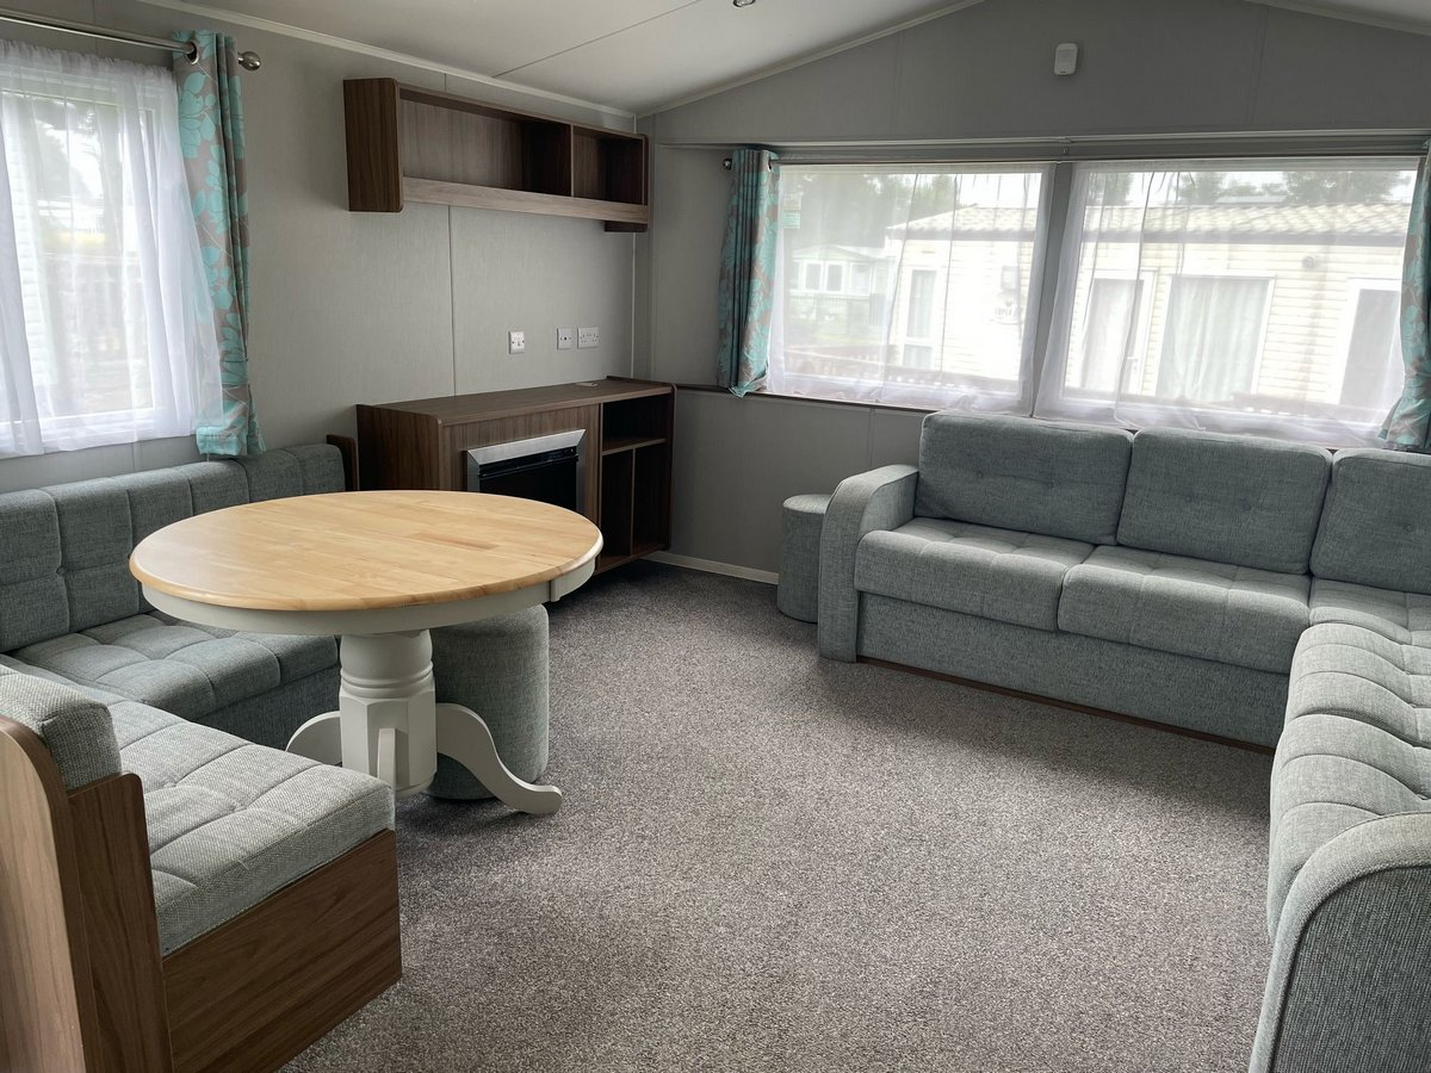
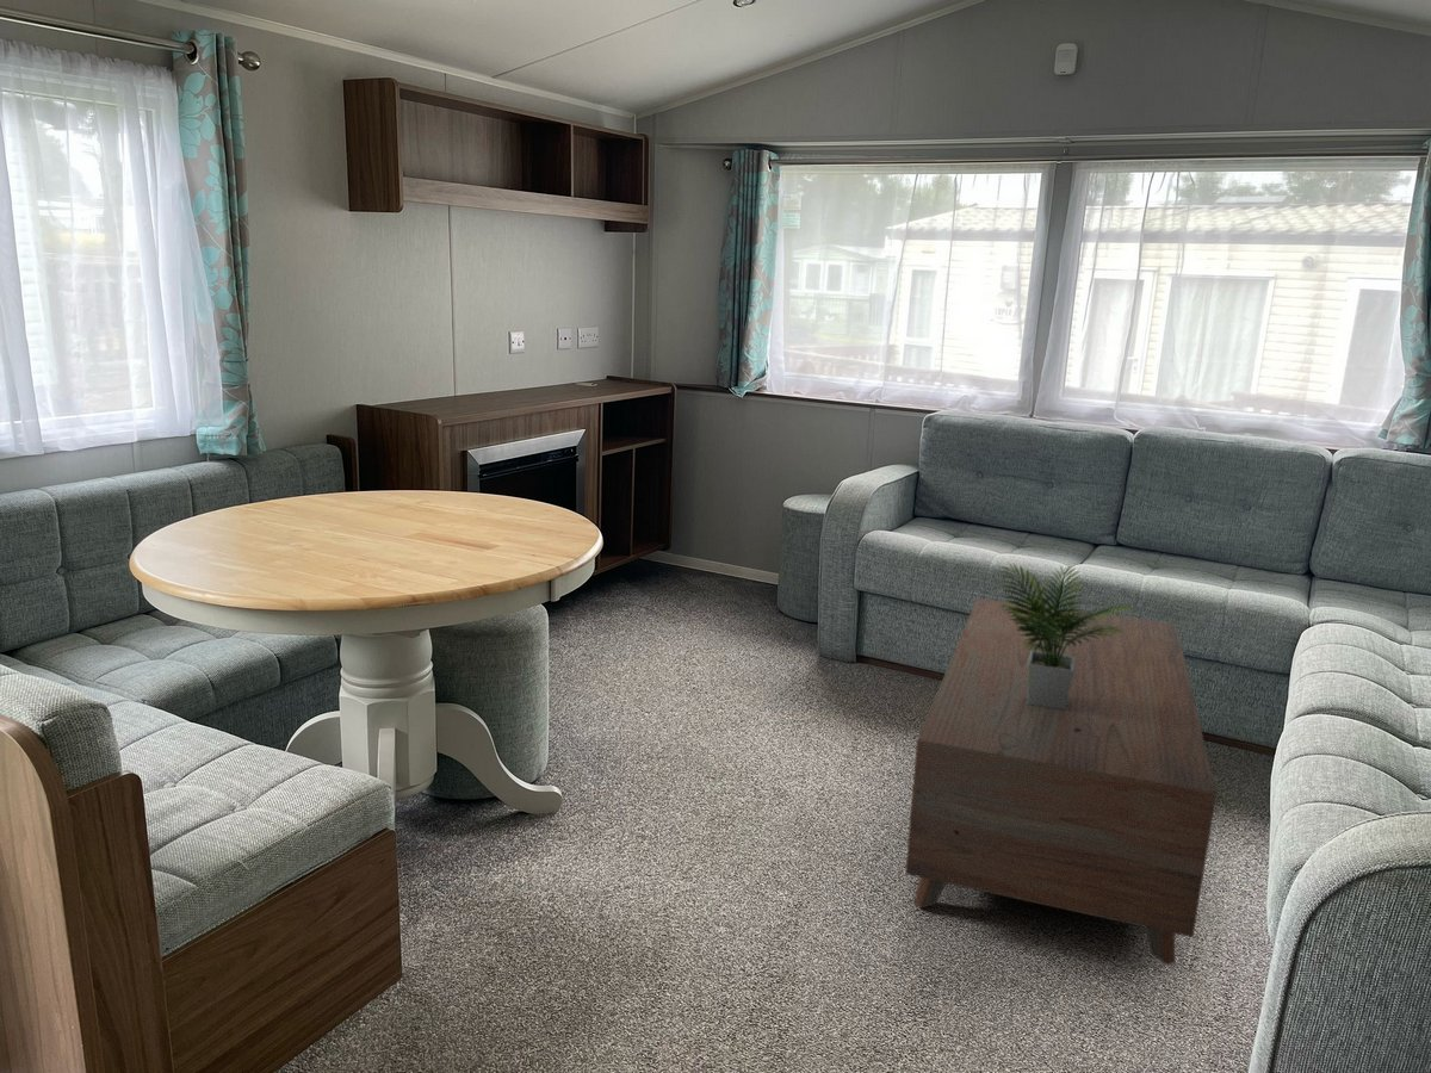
+ coffee table [904,562,1218,966]
